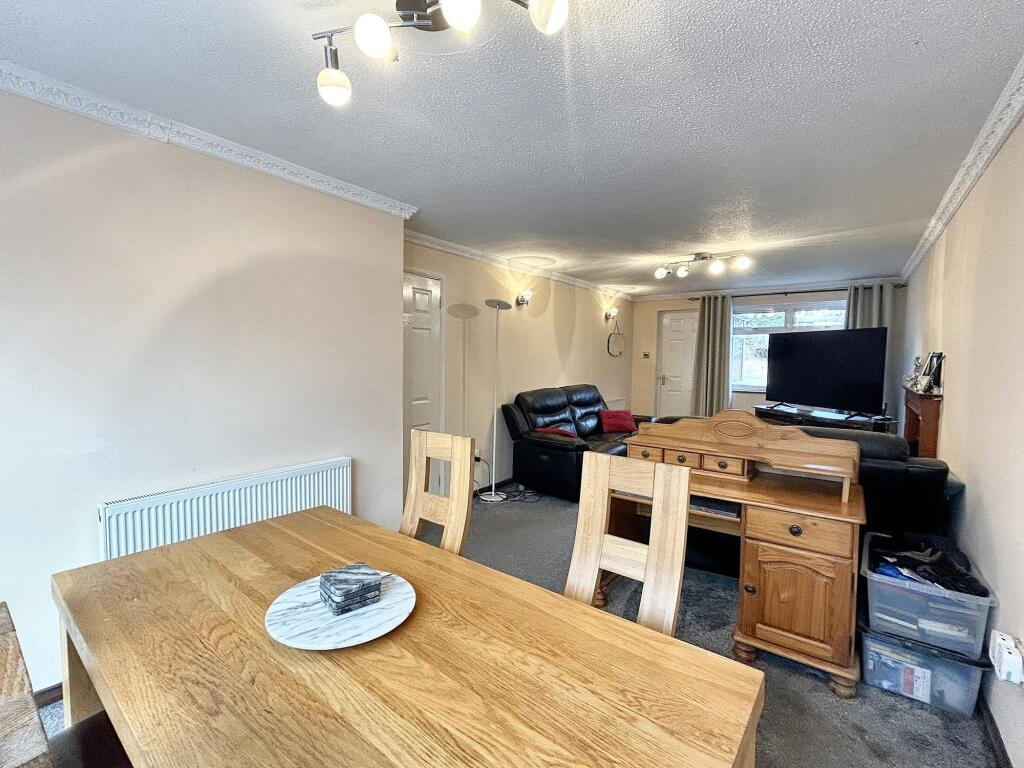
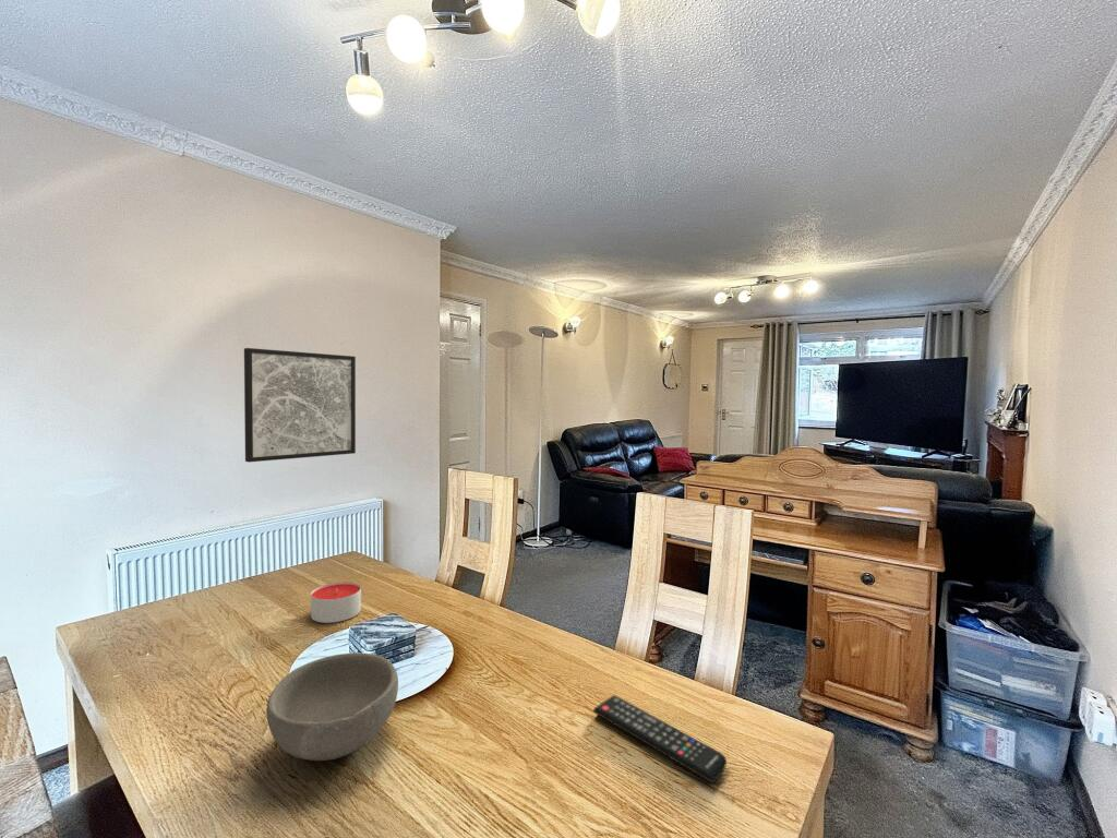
+ bowl [265,651,399,762]
+ candle [310,580,362,624]
+ remote control [592,694,728,785]
+ wall art [243,347,357,464]
